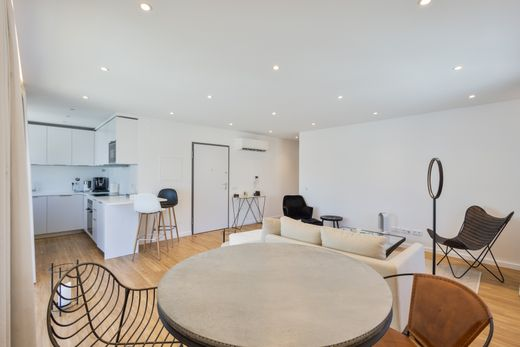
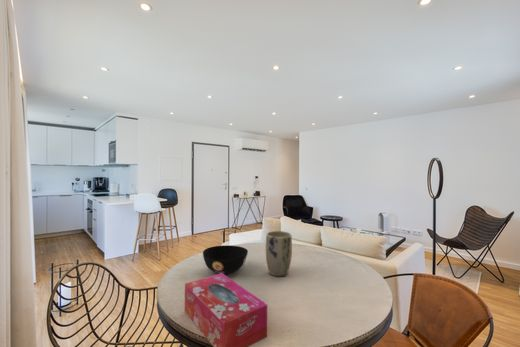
+ tissue box [184,273,268,347]
+ bowl [202,245,249,275]
+ plant pot [265,230,293,278]
